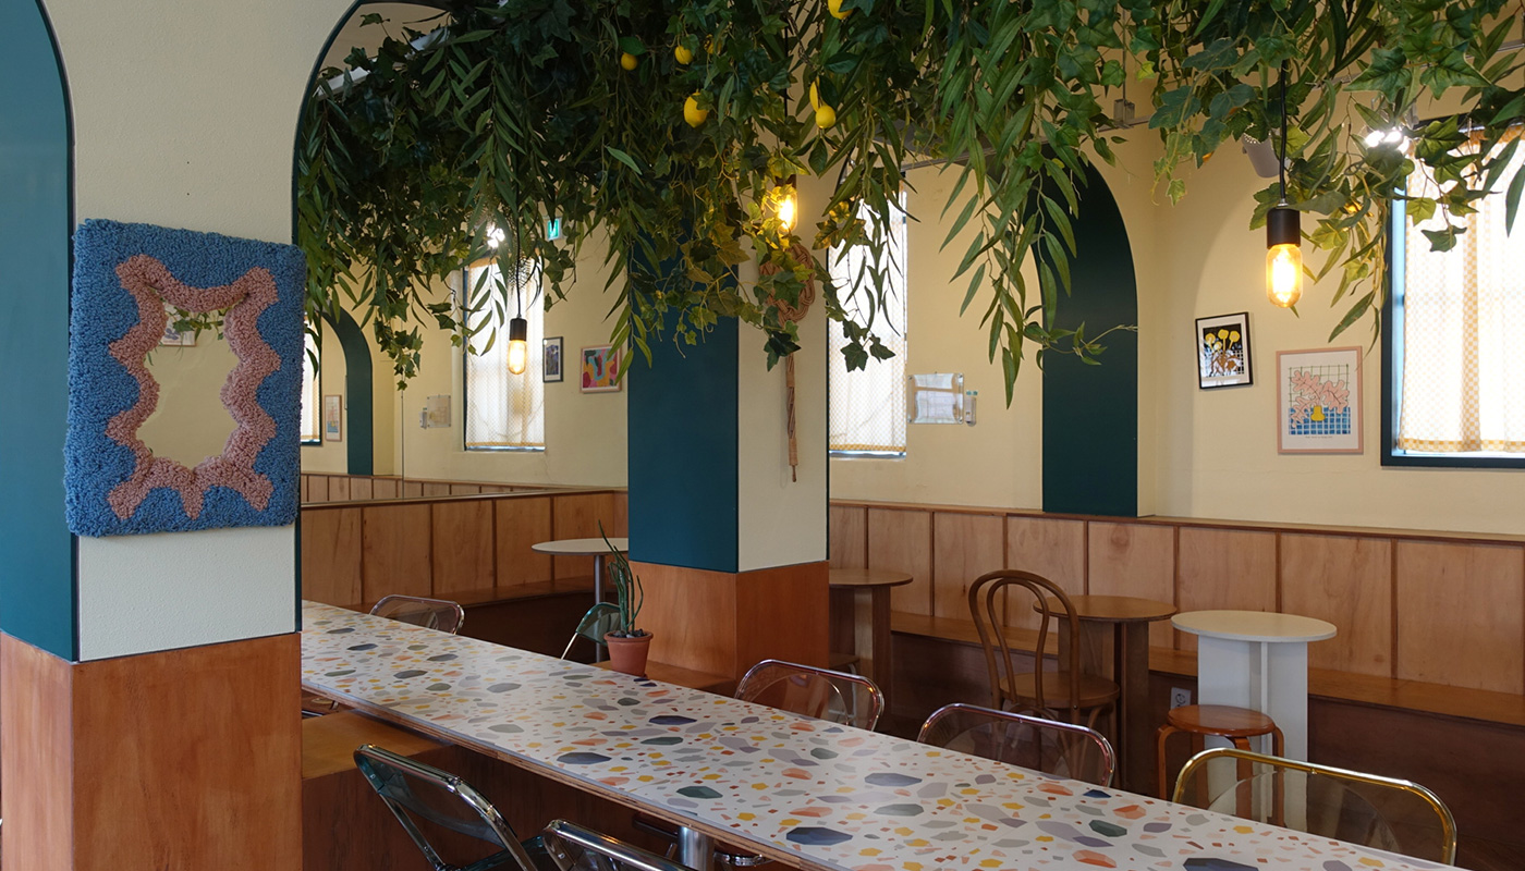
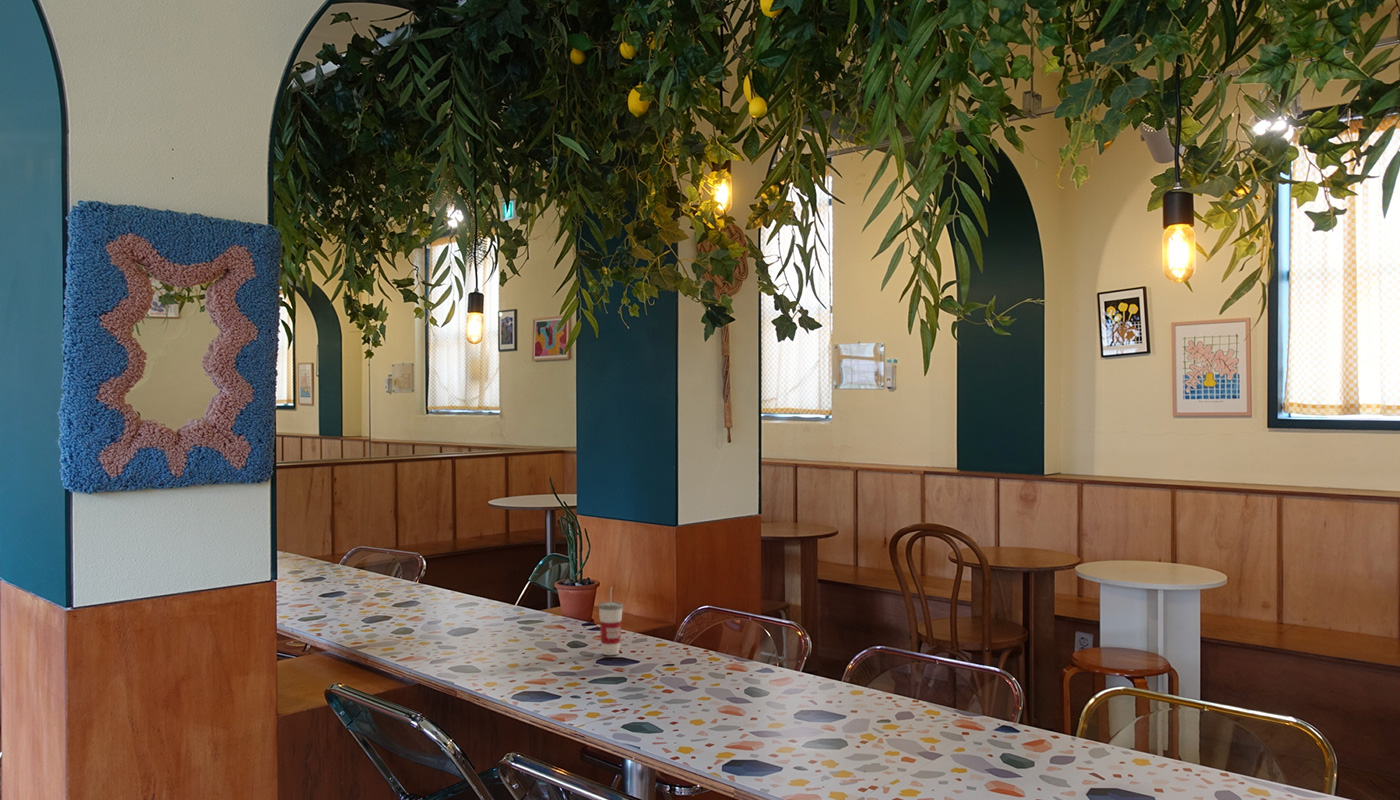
+ cup [598,586,624,656]
